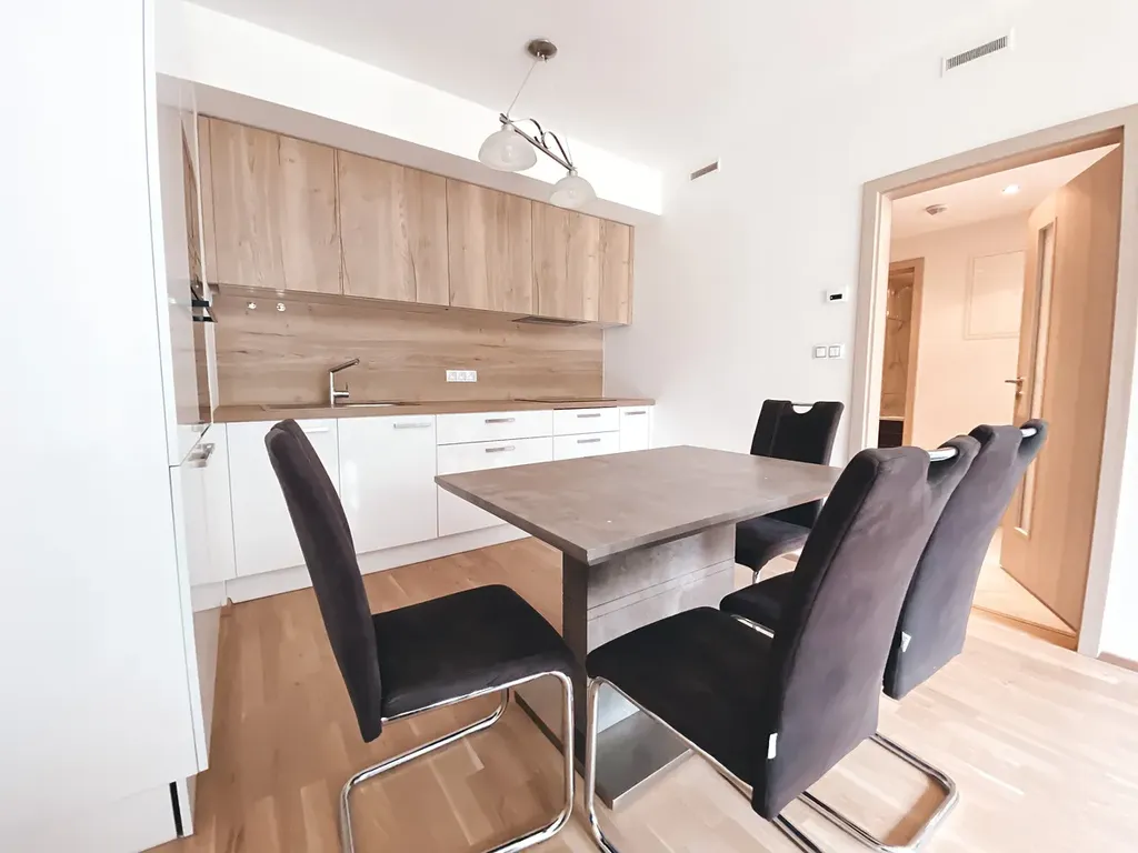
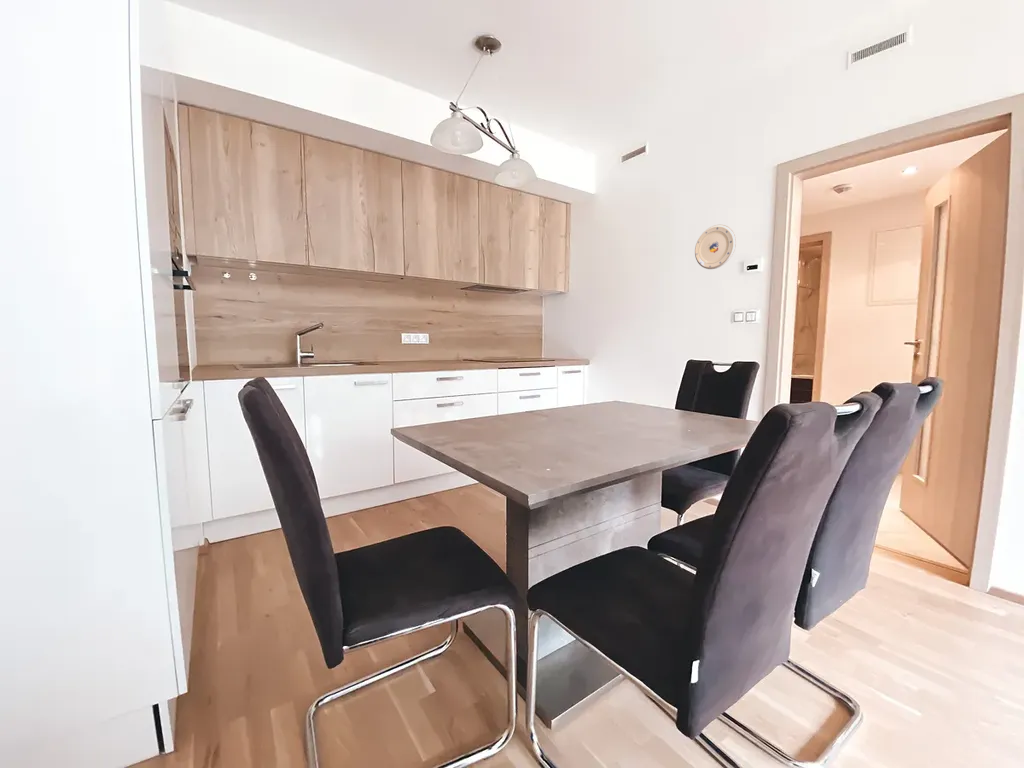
+ plate [694,224,737,270]
